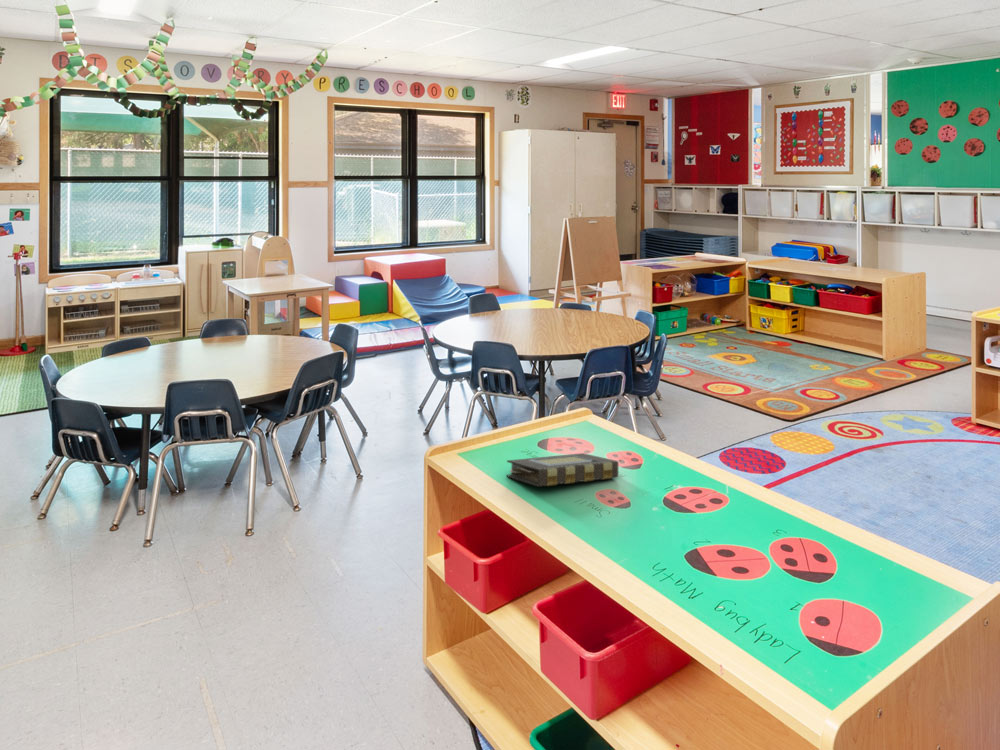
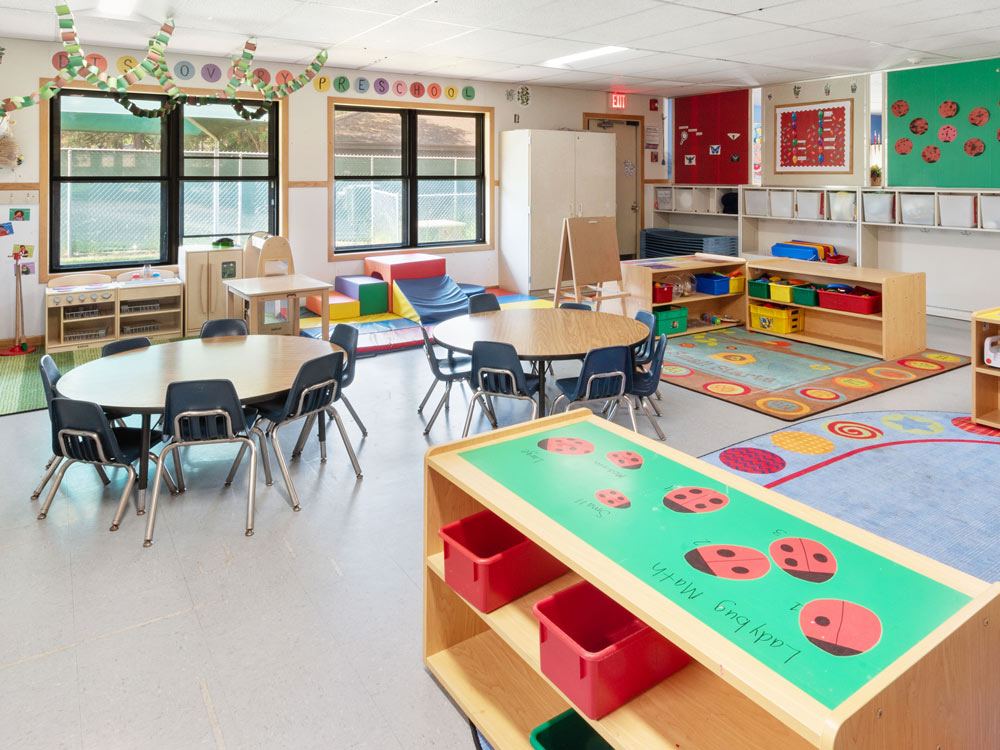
- book [505,452,619,488]
